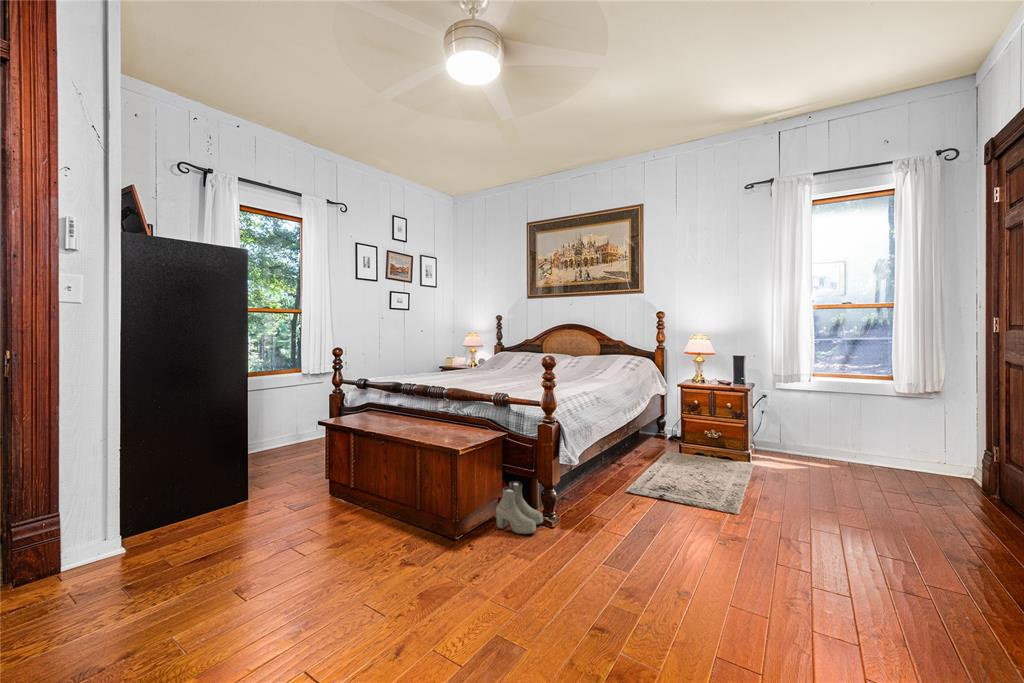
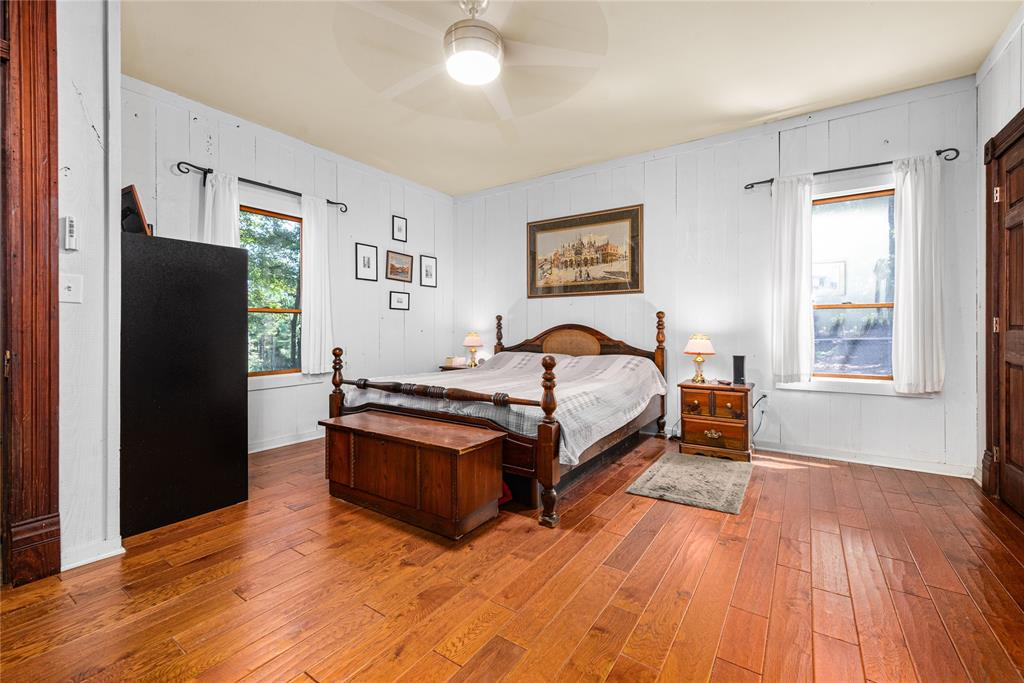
- boots [495,480,544,535]
